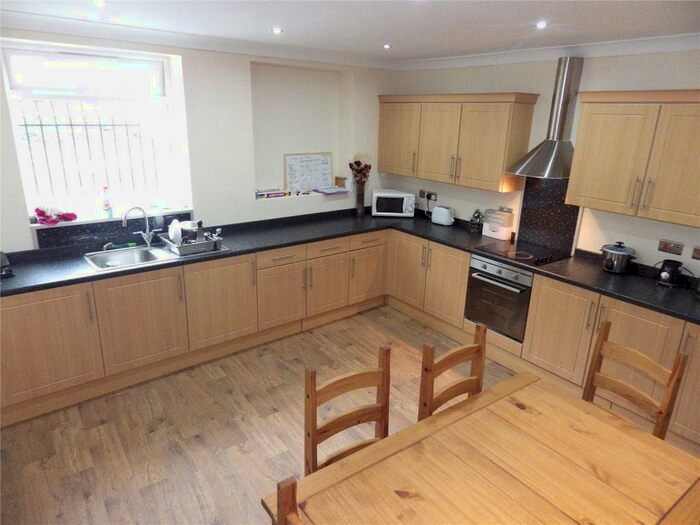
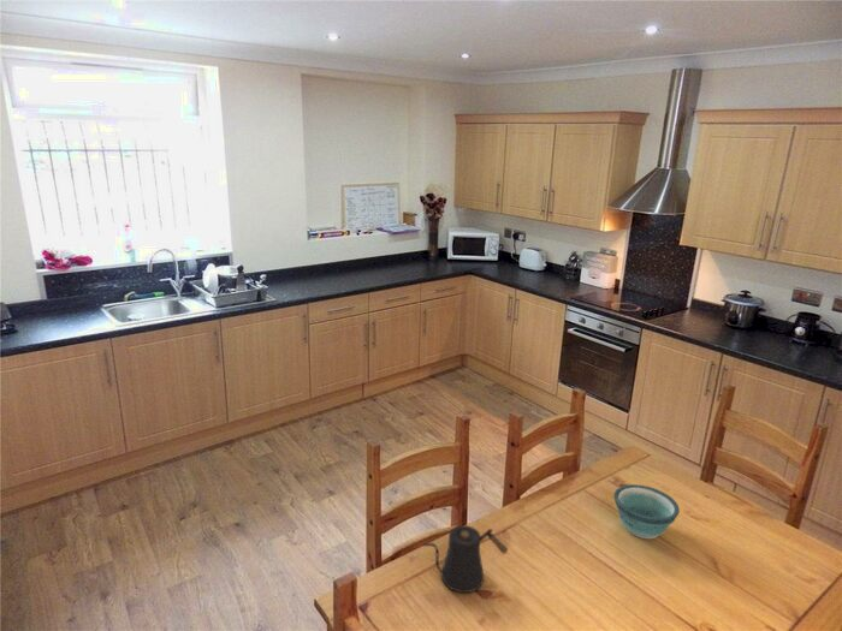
+ kettle [422,524,509,594]
+ bowl [612,483,681,540]
